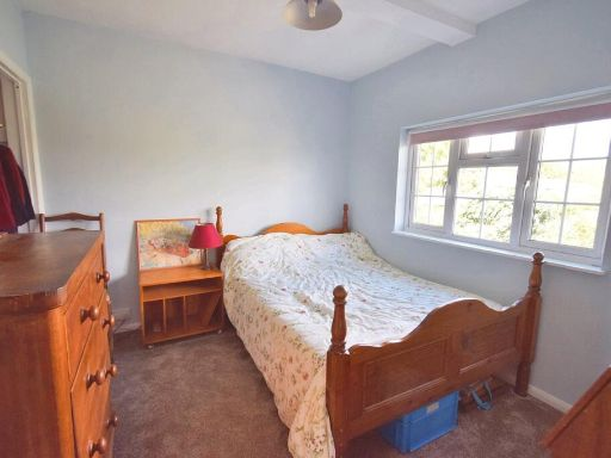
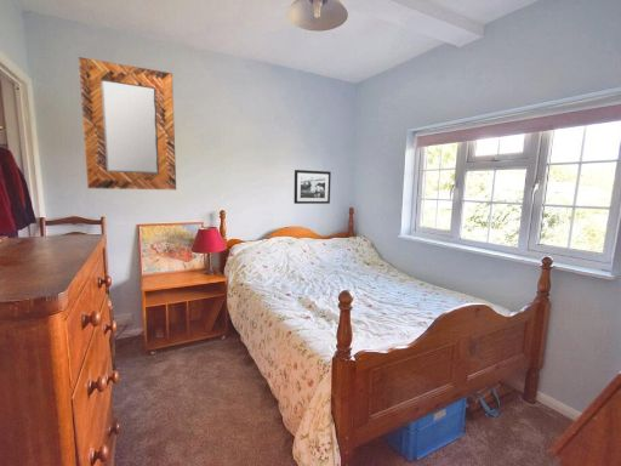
+ home mirror [78,56,177,191]
+ picture frame [294,169,332,205]
